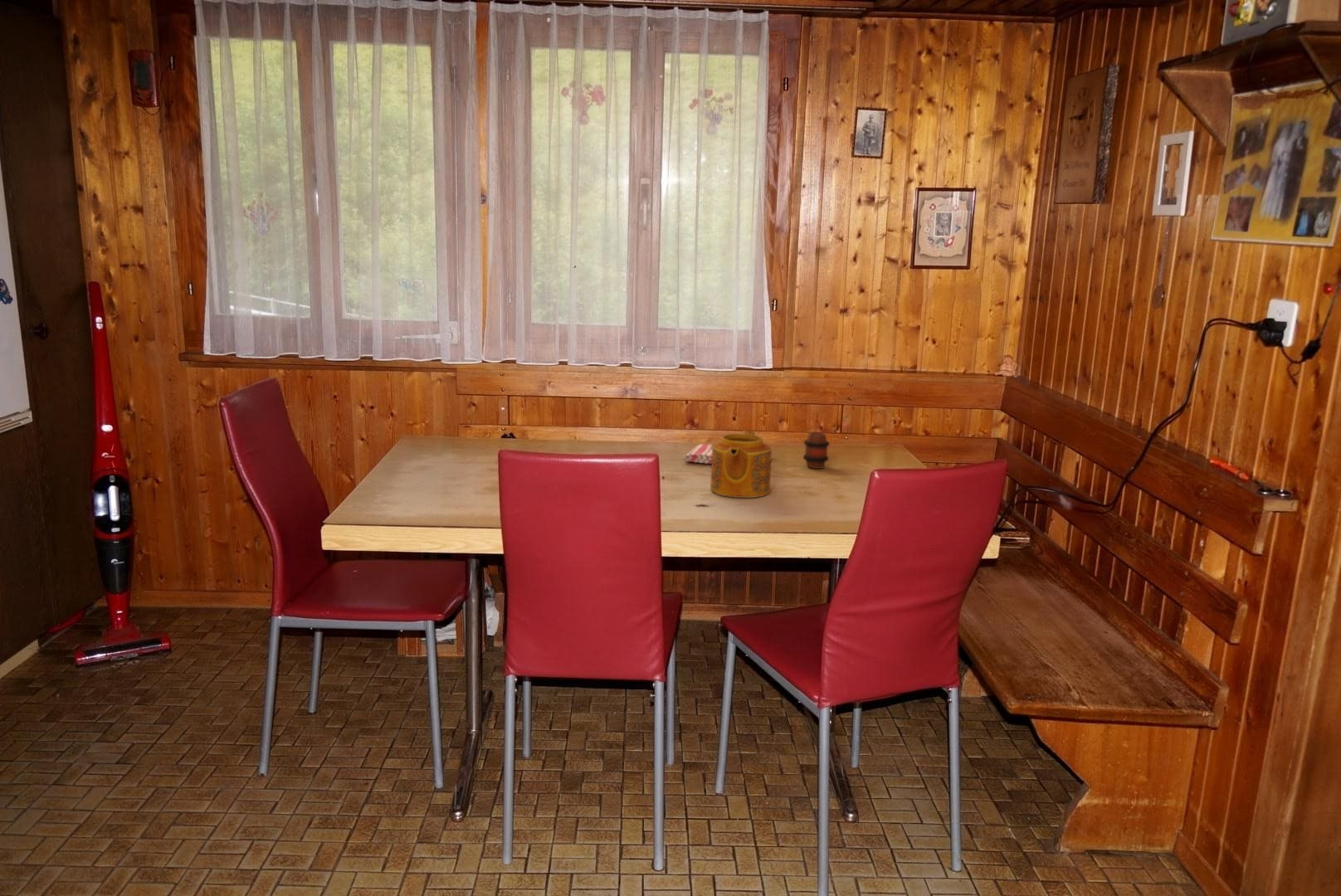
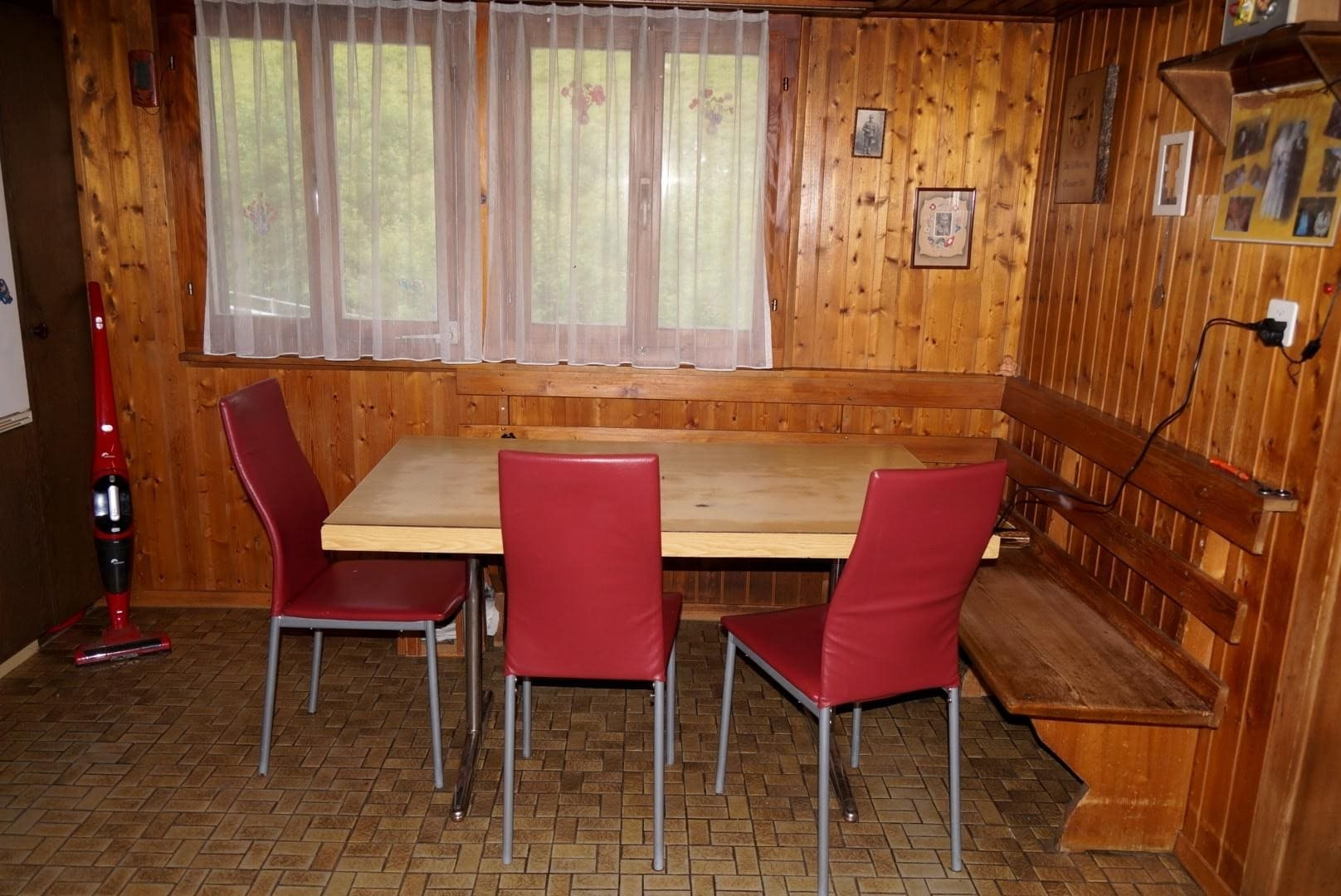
- teapot [710,430,773,499]
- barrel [802,431,830,470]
- dish towel [682,443,714,465]
